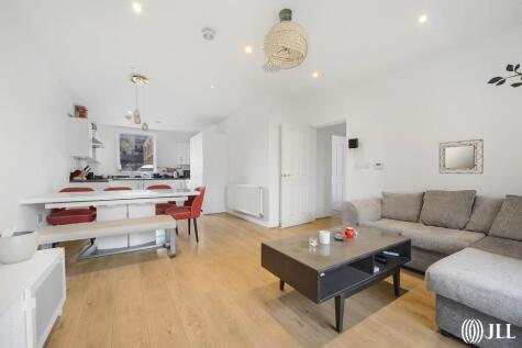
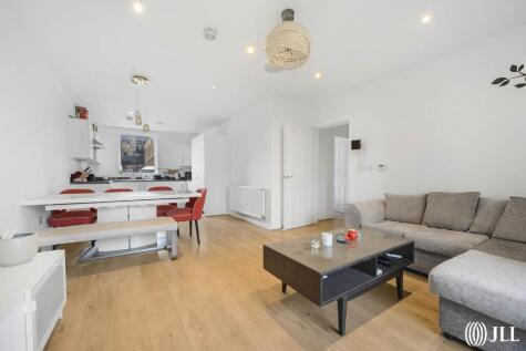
- home mirror [438,138,485,175]
